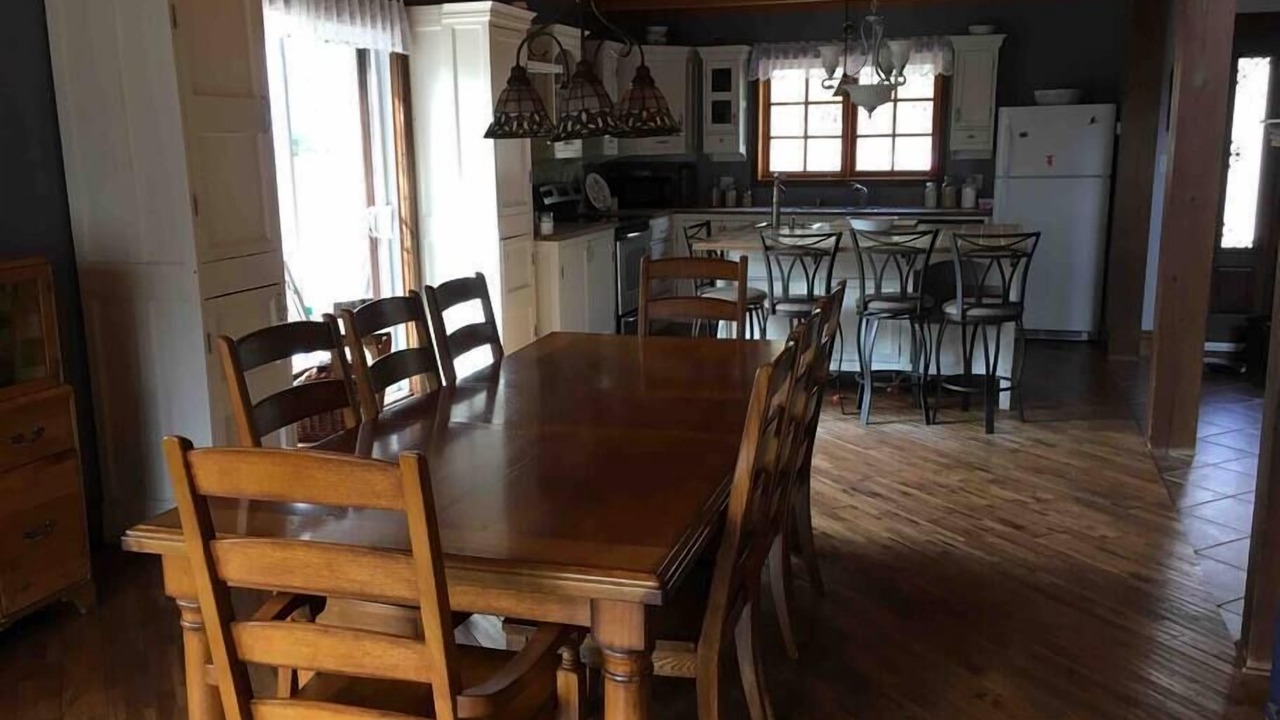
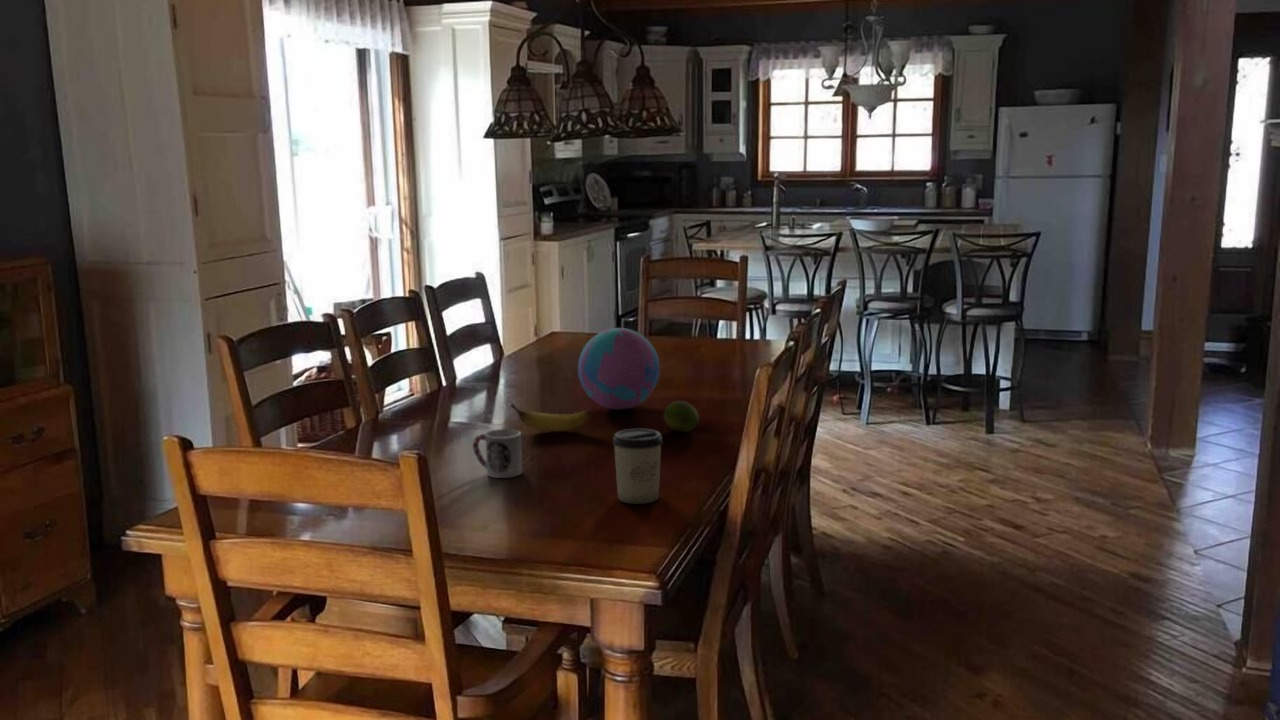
+ decorative ball [577,327,660,410]
+ fruit [663,400,700,433]
+ cup [612,428,664,505]
+ cup [472,428,523,479]
+ banana [509,403,593,433]
